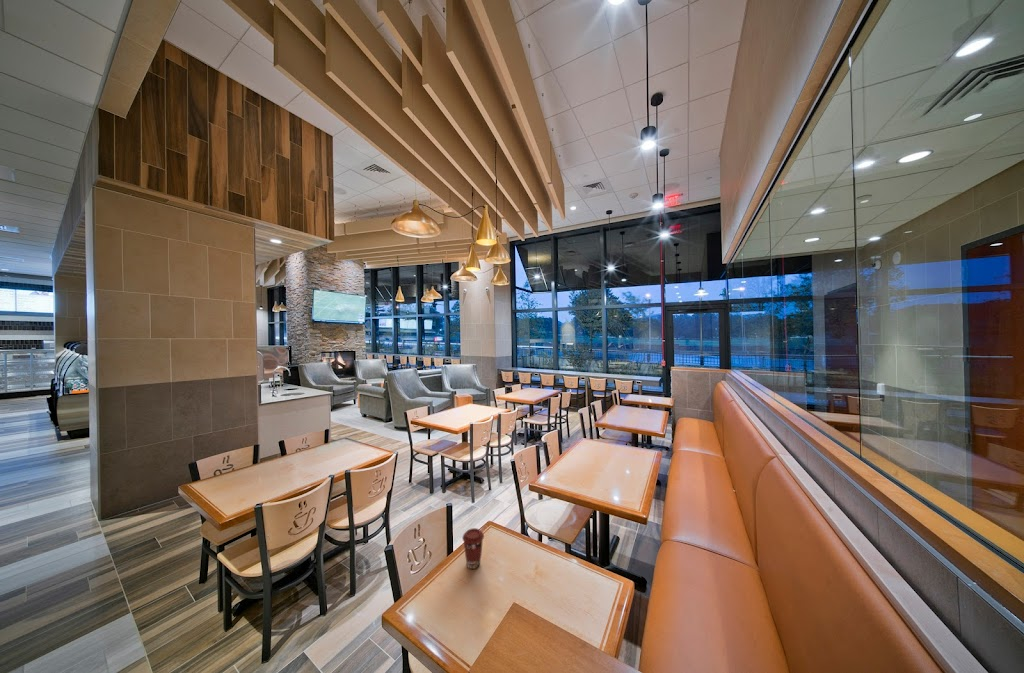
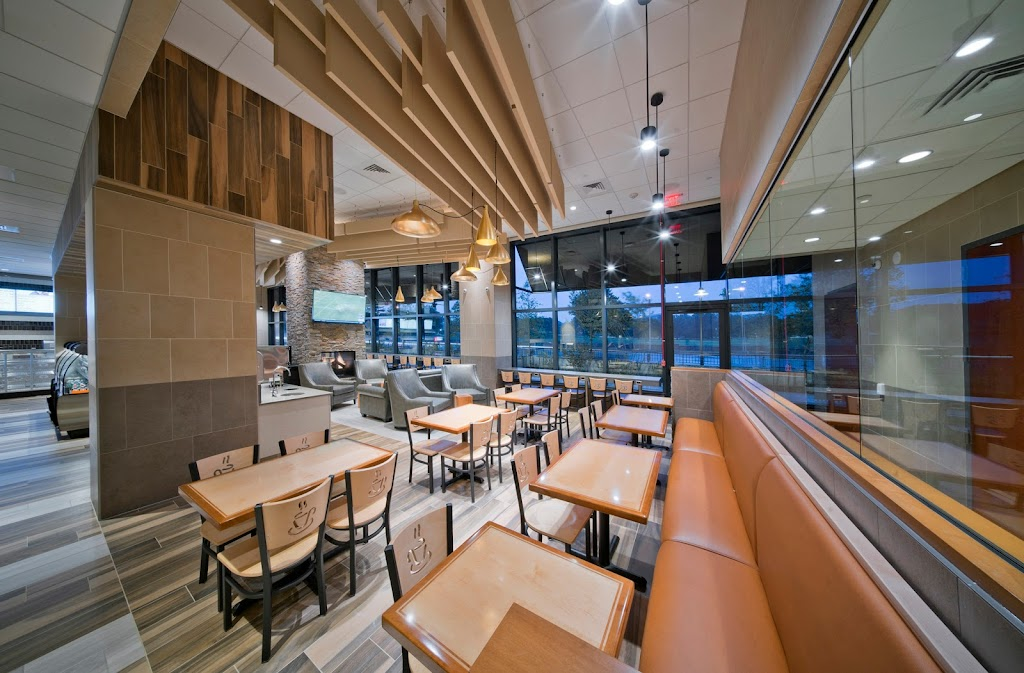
- coffee cup [461,527,485,570]
